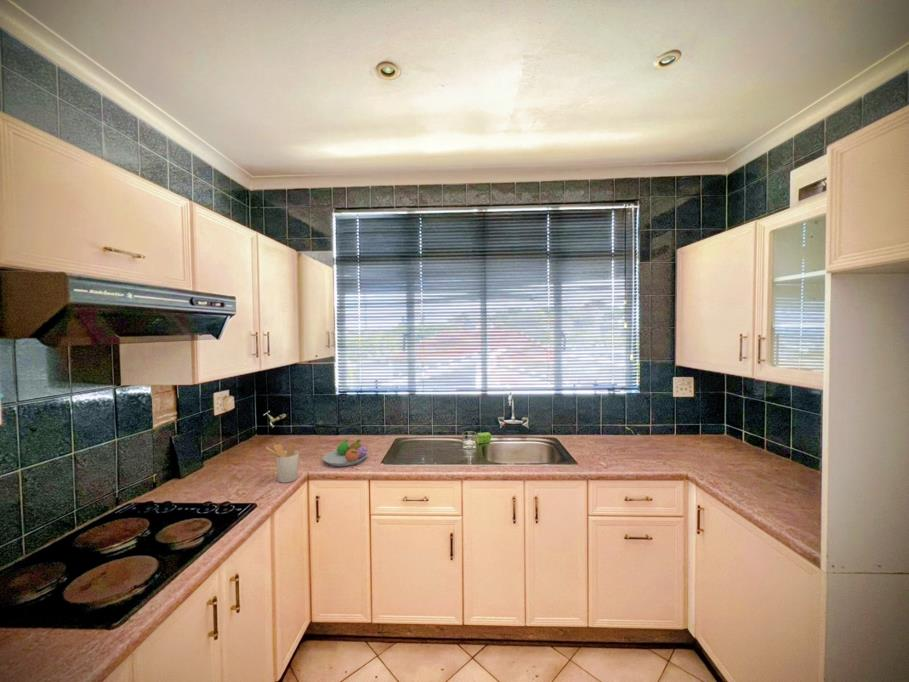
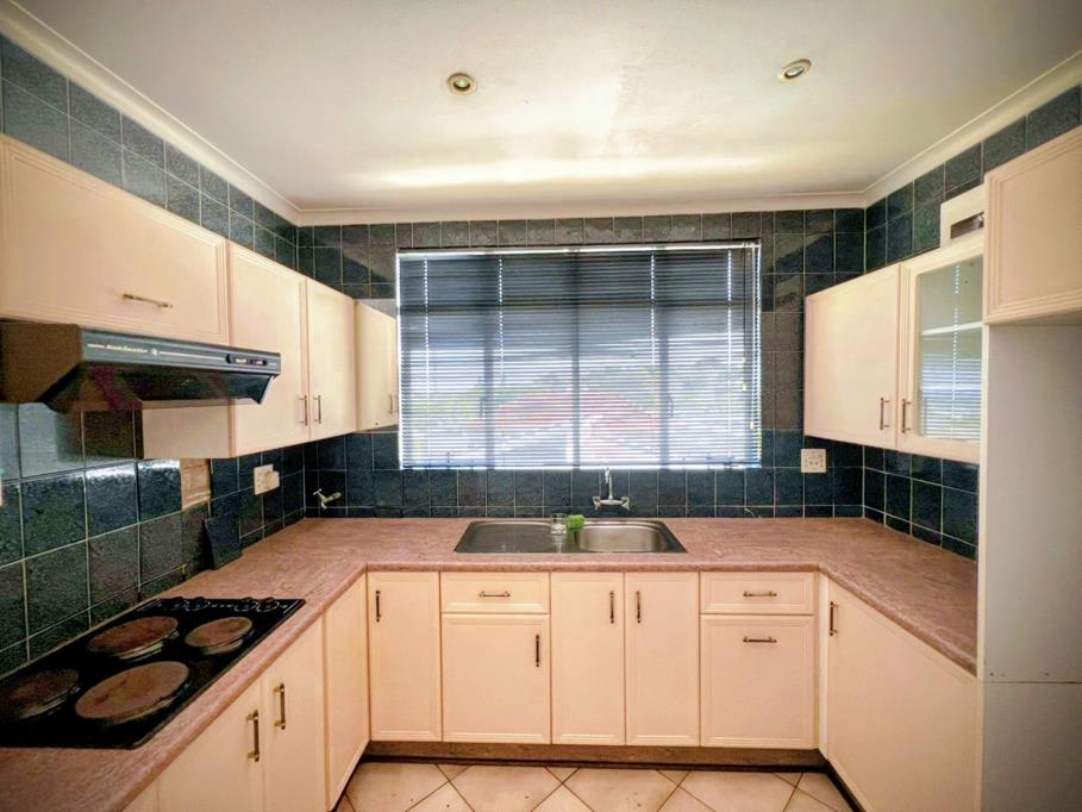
- utensil holder [265,443,300,484]
- fruit bowl [322,439,369,467]
